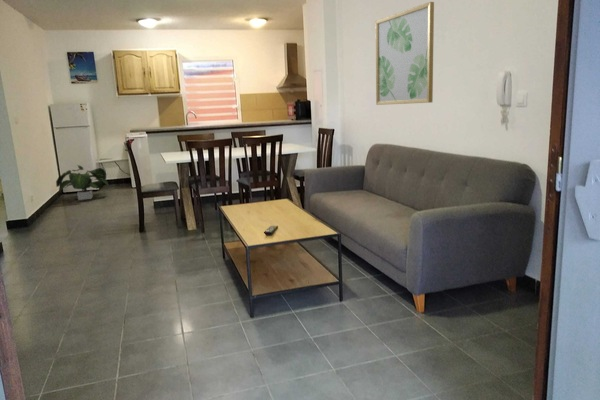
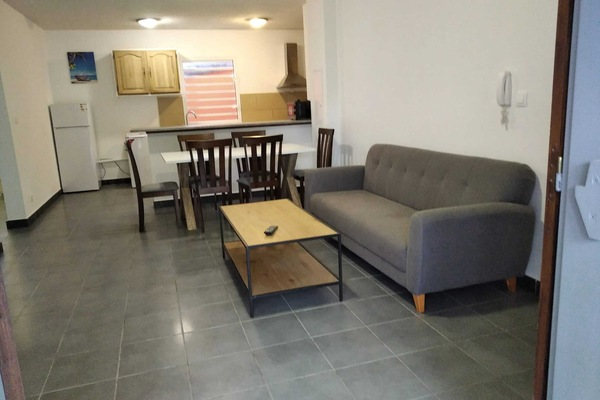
- potted plant [55,164,110,201]
- wall art [375,1,435,106]
